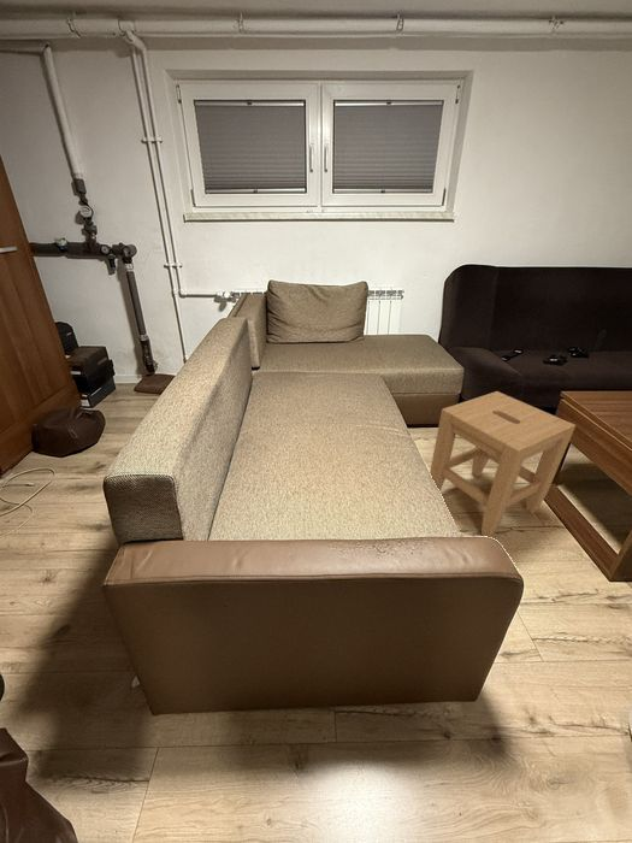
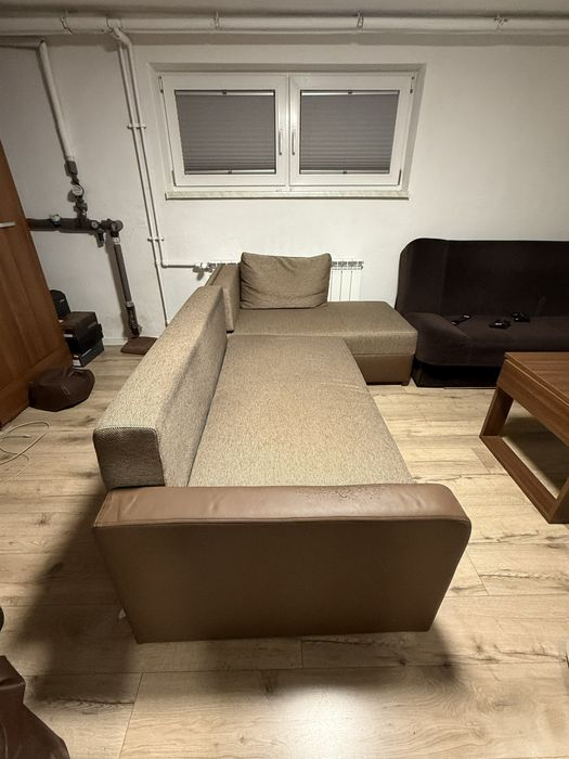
- stool [429,390,577,538]
